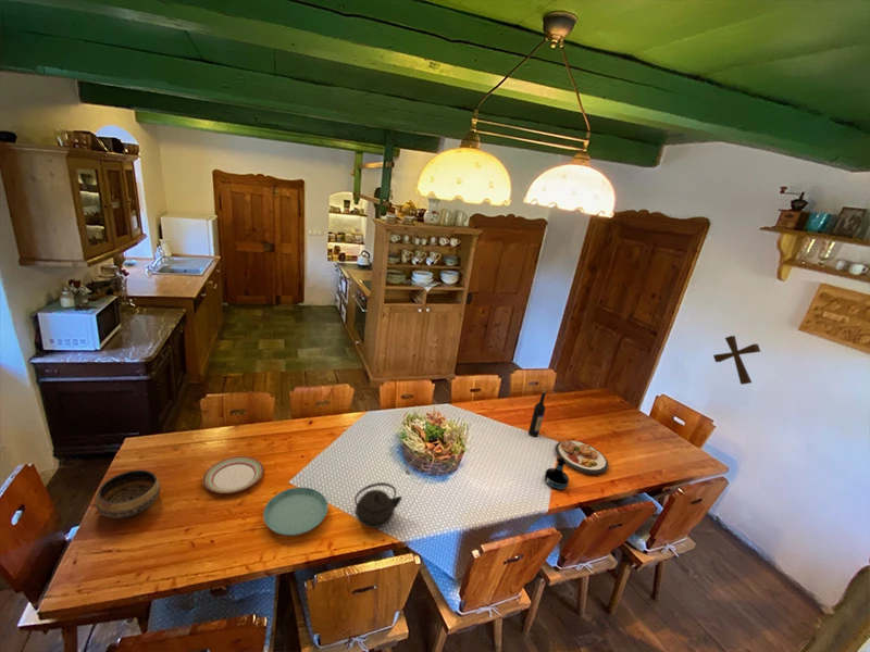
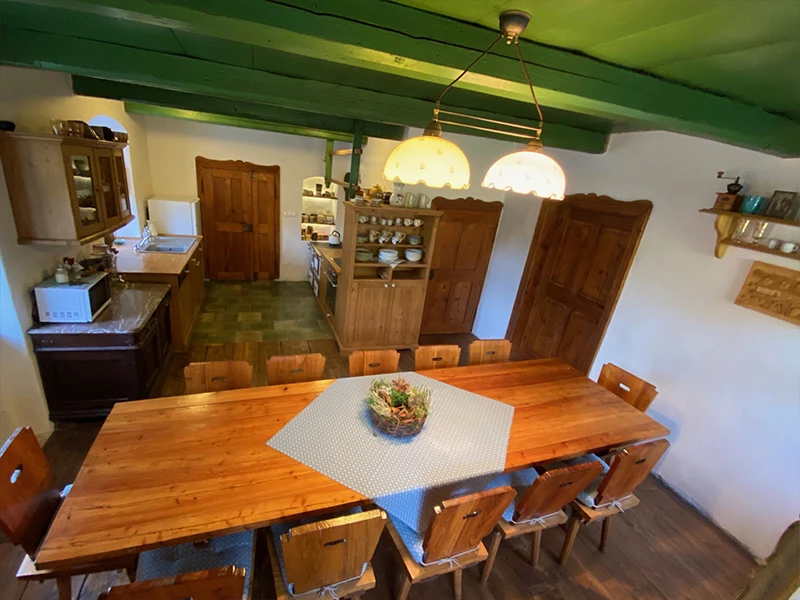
- bowl [95,468,162,519]
- tequila bottle [544,456,570,491]
- plate [555,439,609,475]
- kettle [353,481,403,529]
- plate [202,455,264,494]
- wine bottle [527,388,547,438]
- decorative cross [712,335,761,386]
- saucer [262,486,328,537]
